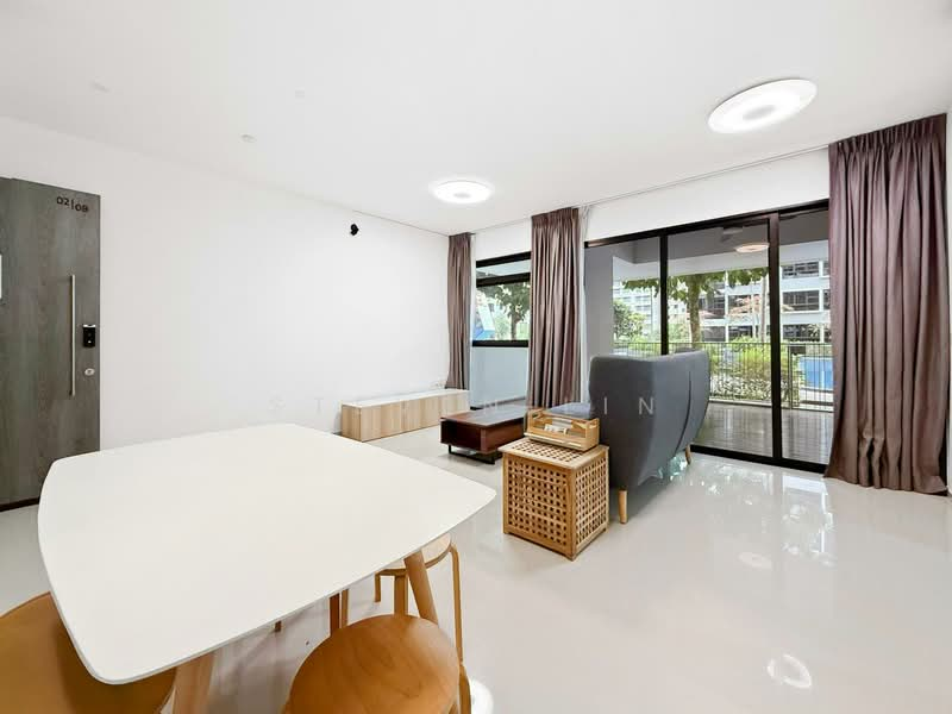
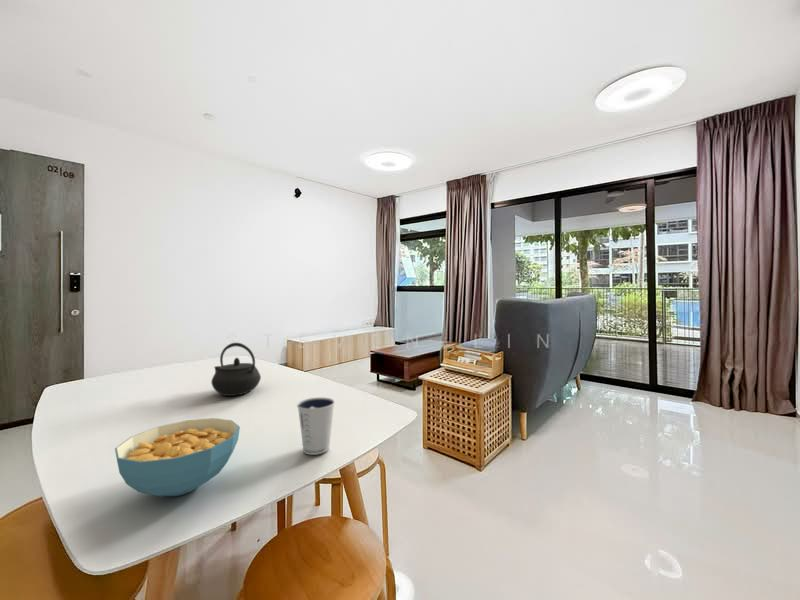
+ kettle [210,342,262,397]
+ dixie cup [296,397,336,456]
+ cereal bowl [114,417,241,497]
